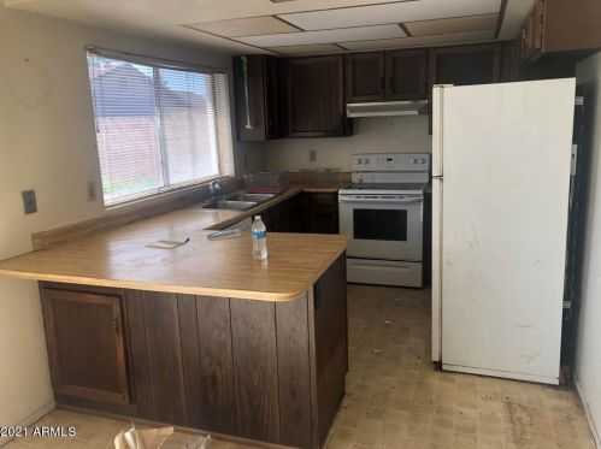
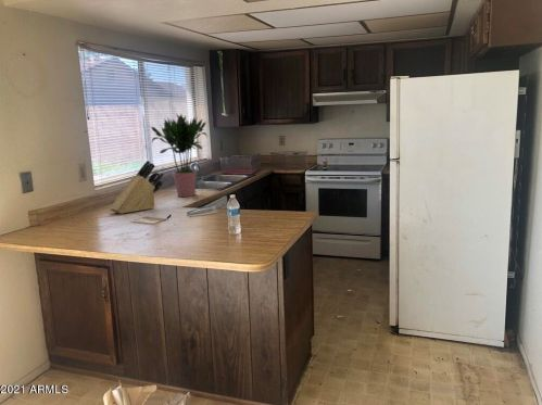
+ potted plant [149,113,209,198]
+ knife block [109,160,165,215]
